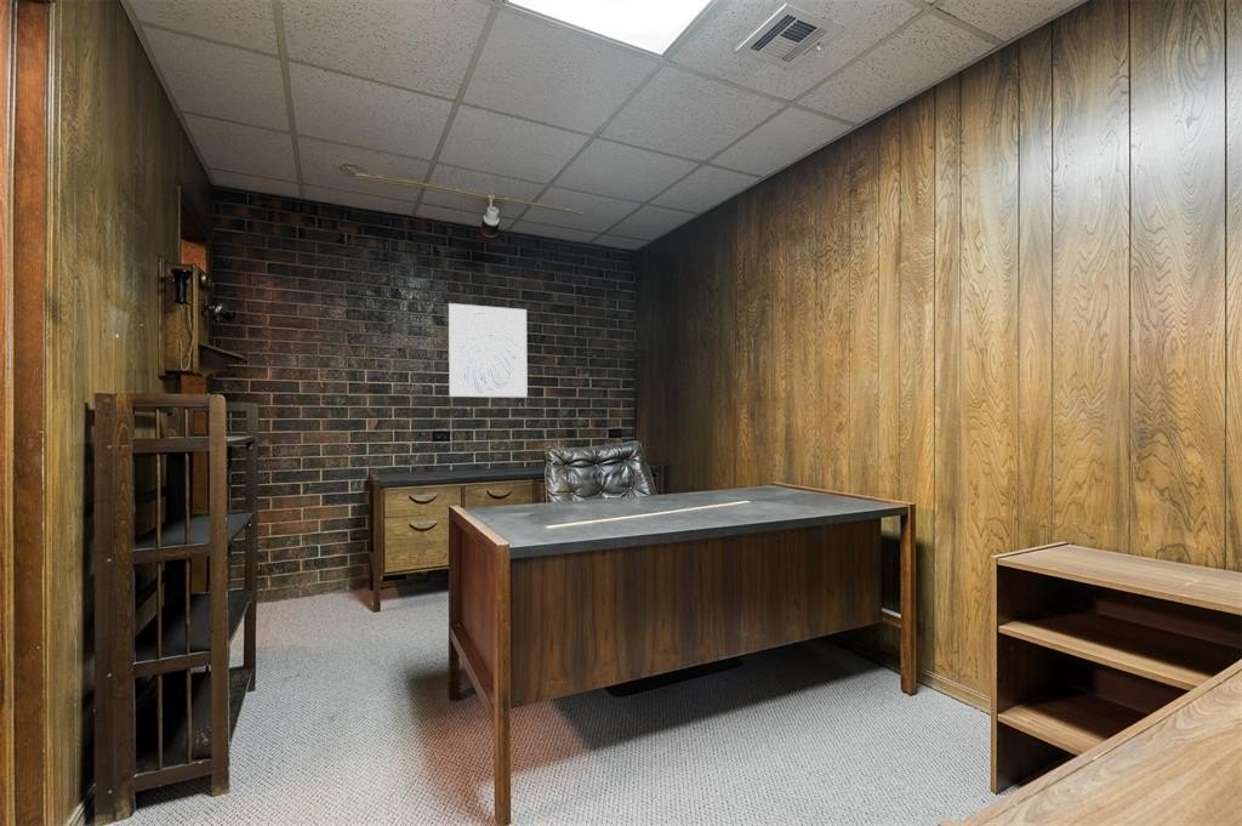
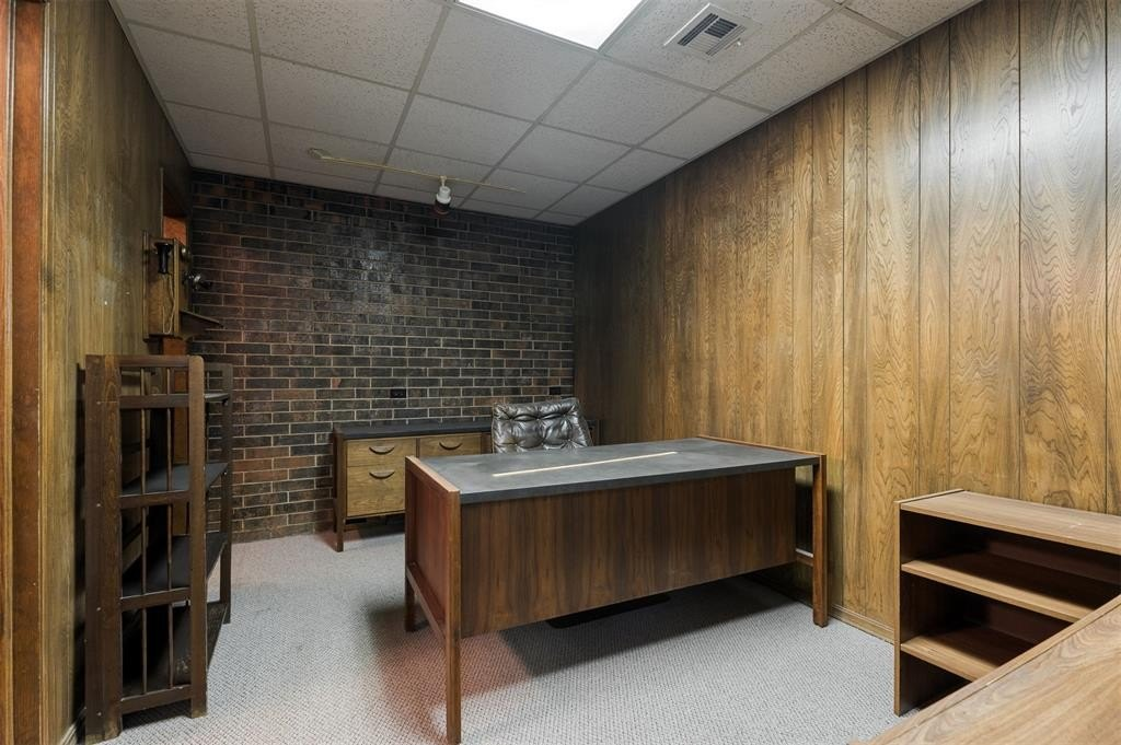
- wall art [448,302,529,398]
